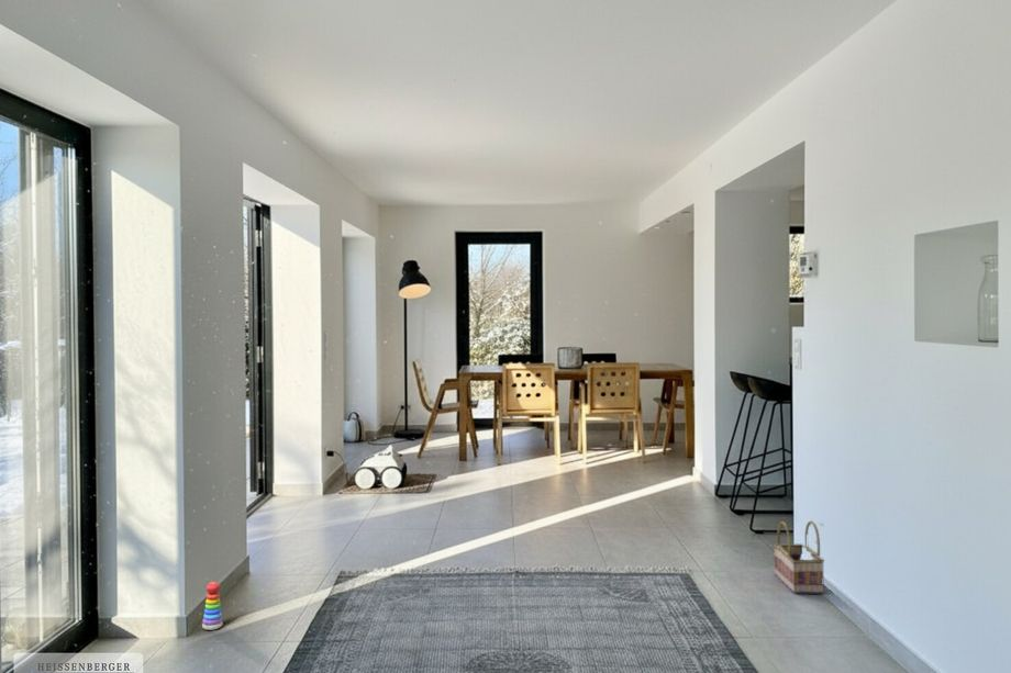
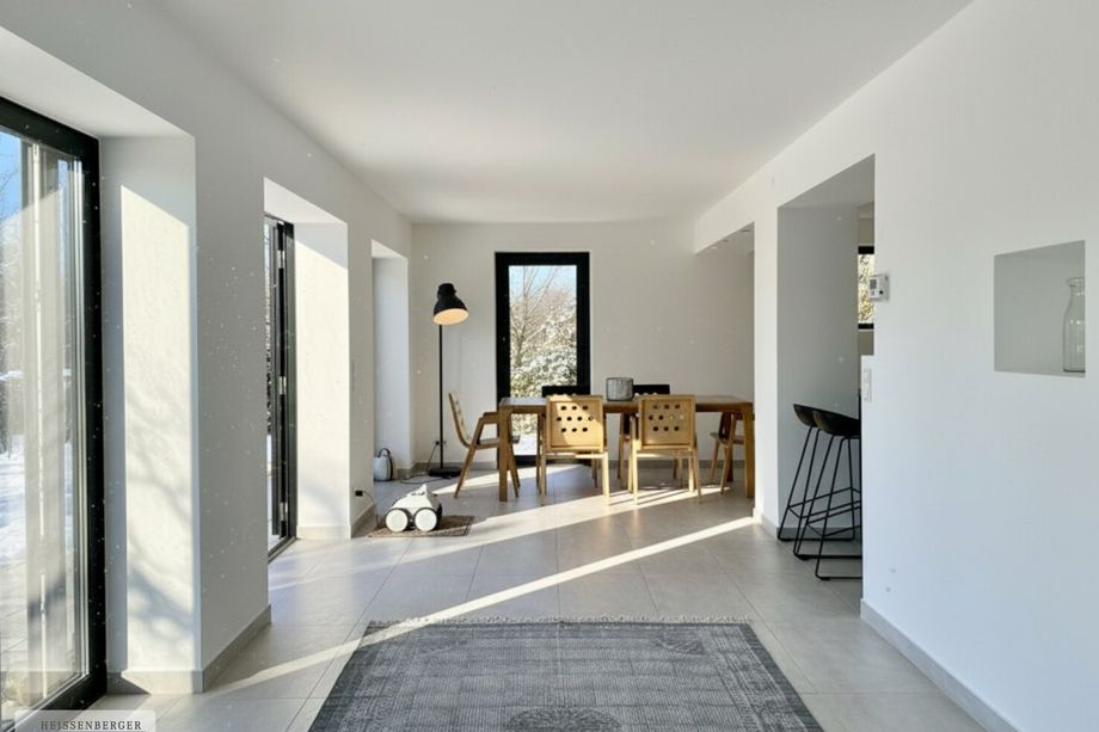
- stacking toy [201,581,224,631]
- basket [773,519,825,594]
